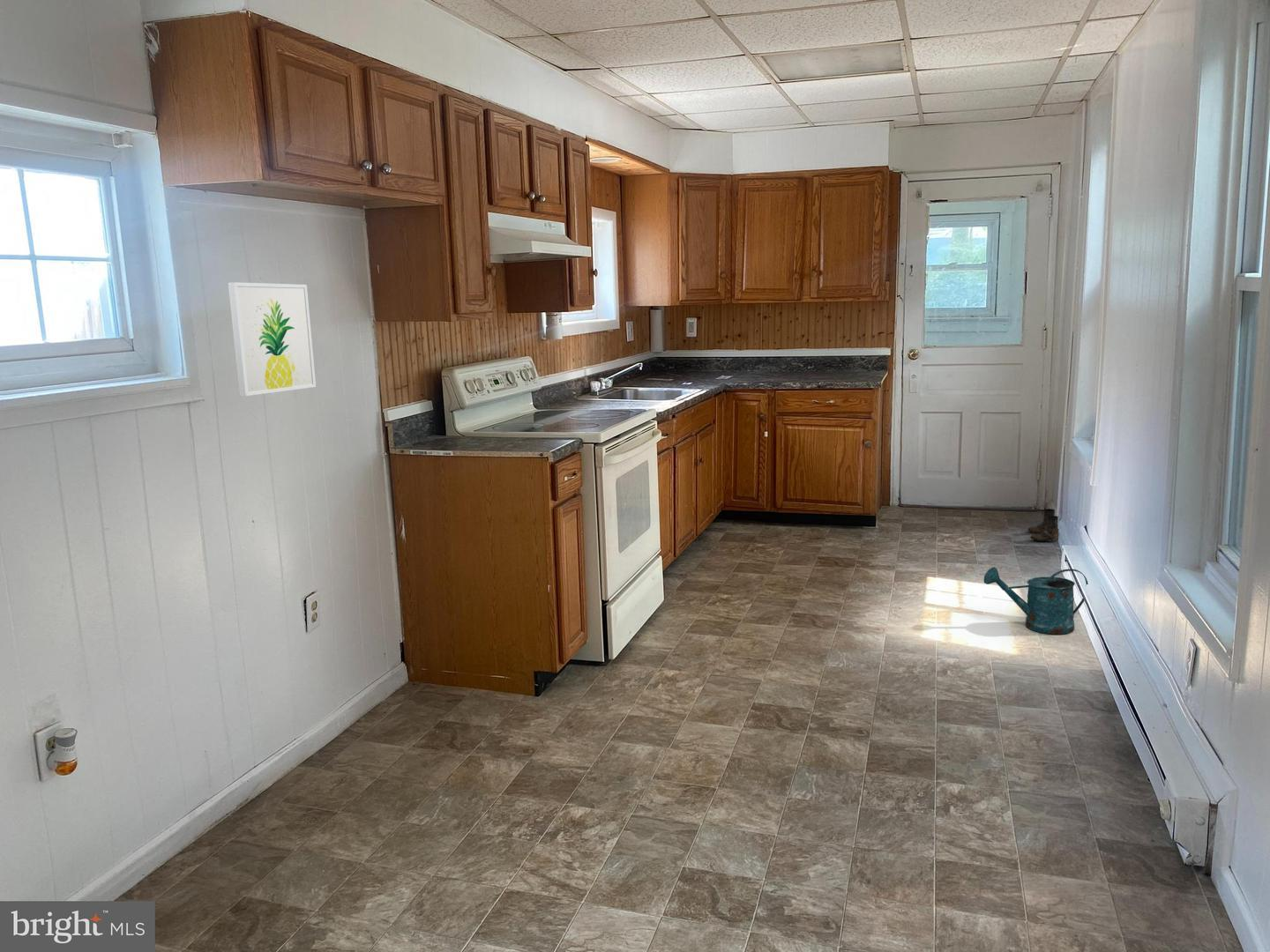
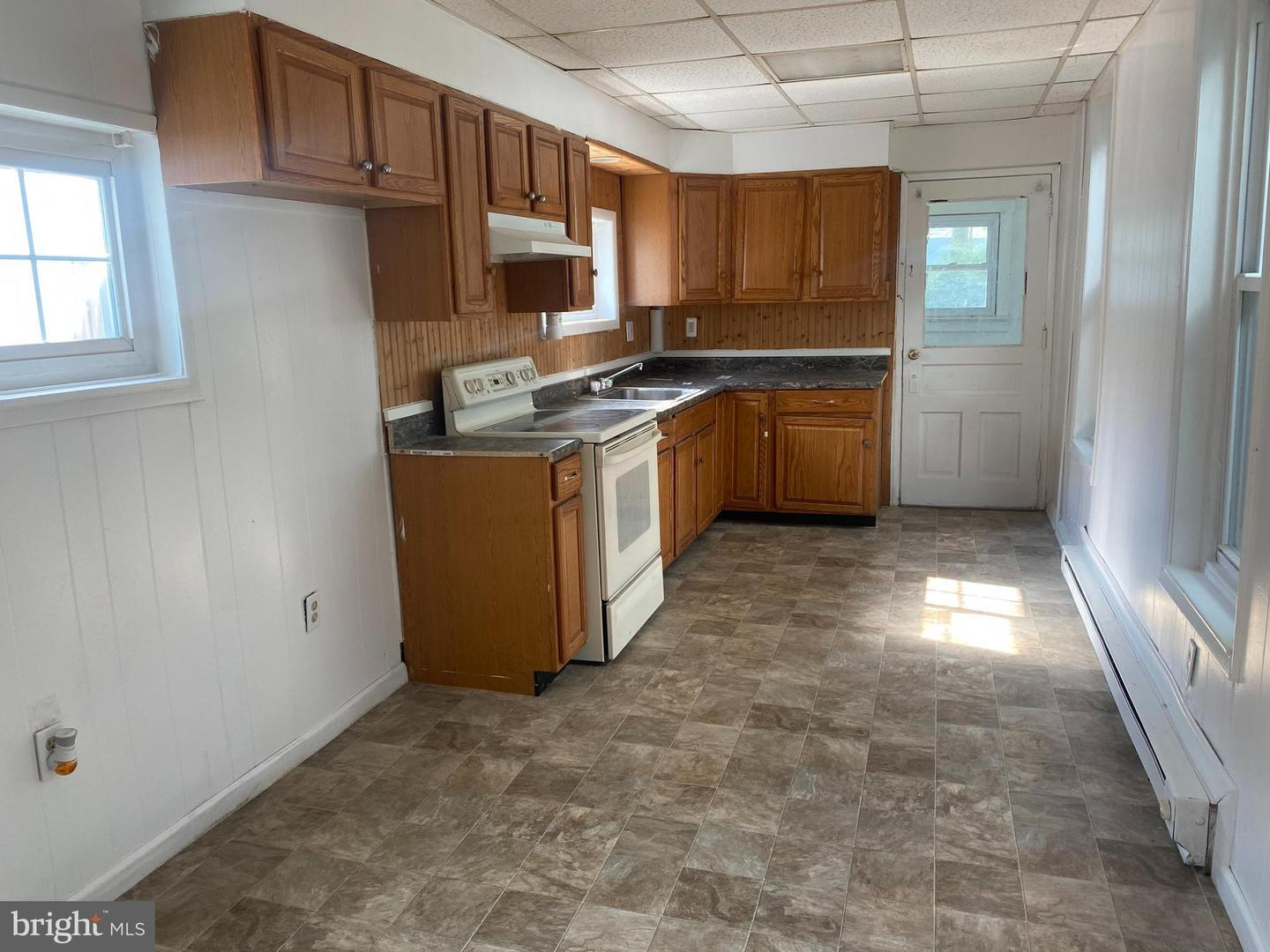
- boots [1027,508,1060,542]
- wall art [228,281,317,397]
- watering can [983,566,1089,636]
